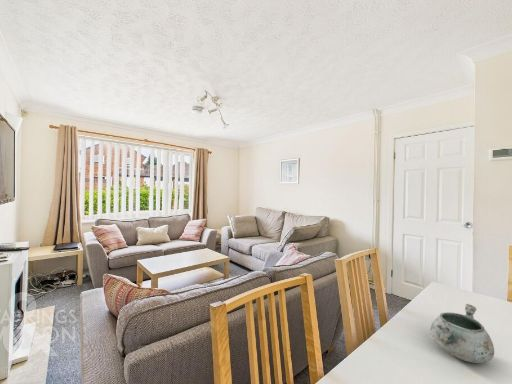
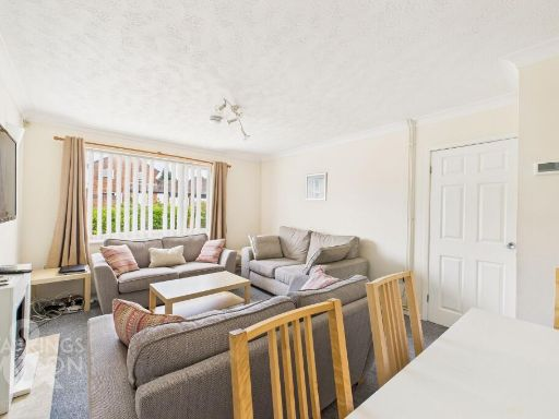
- decorative bowl [429,303,495,364]
